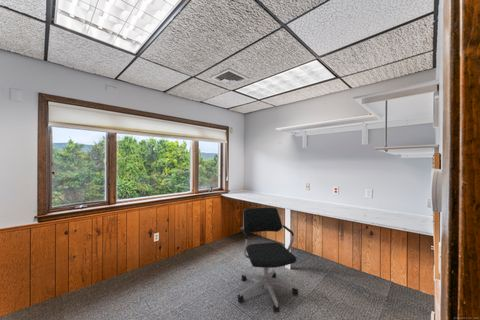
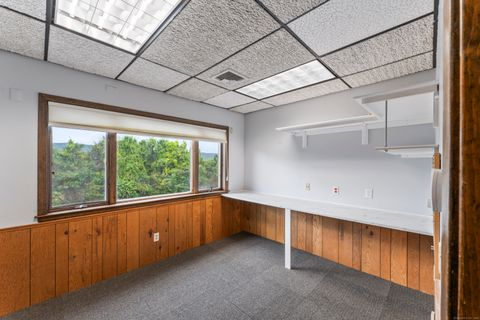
- office chair [237,207,299,314]
